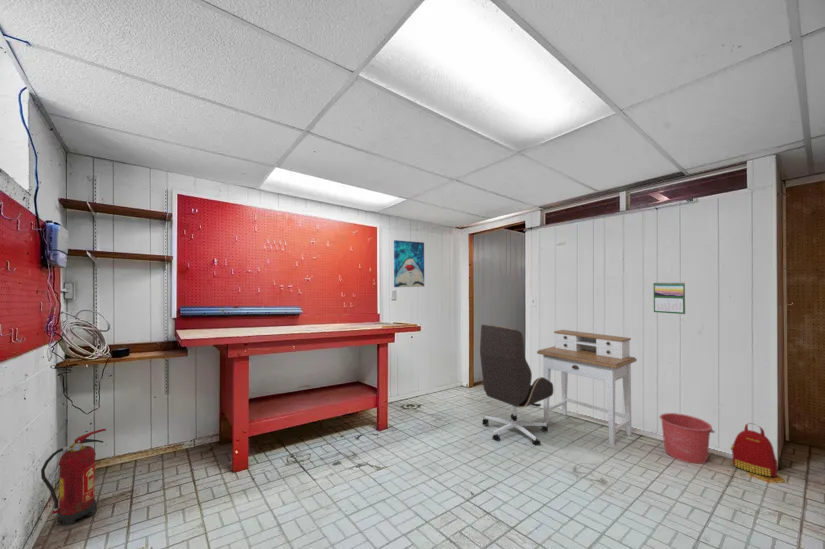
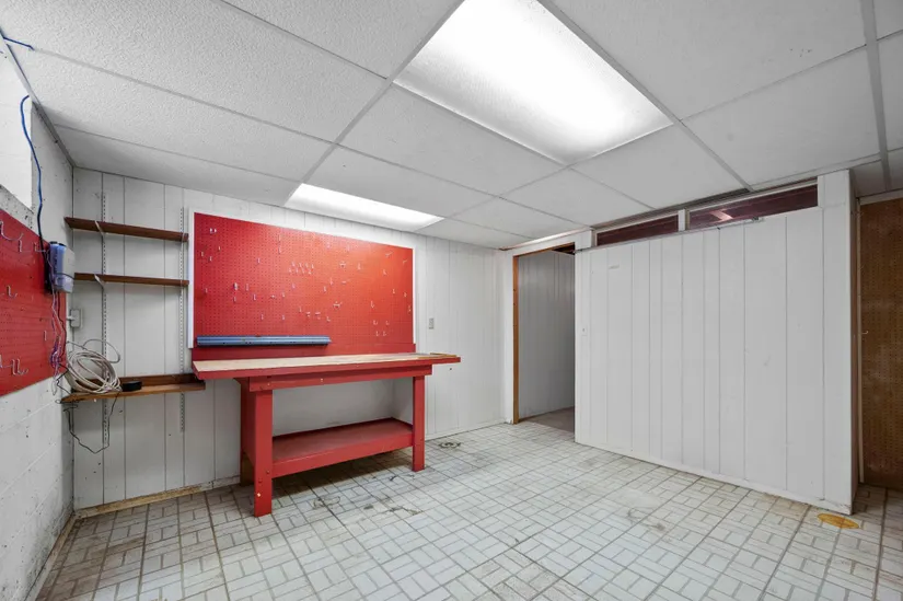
- fire extinguisher [40,428,107,527]
- wall art [393,239,425,288]
- bucket [658,412,716,465]
- calendar [652,281,686,315]
- backpack [730,422,778,478]
- desk [536,329,638,447]
- office chair [479,323,555,447]
